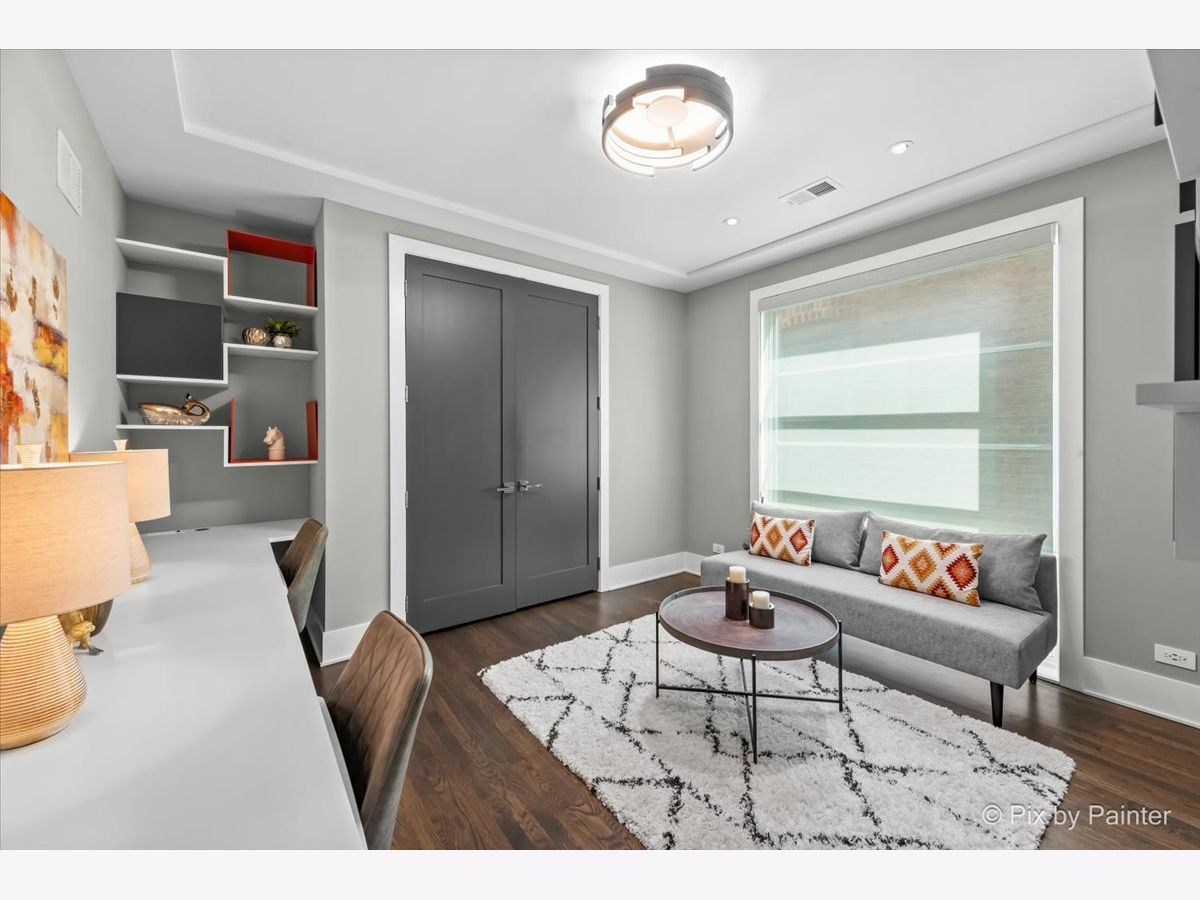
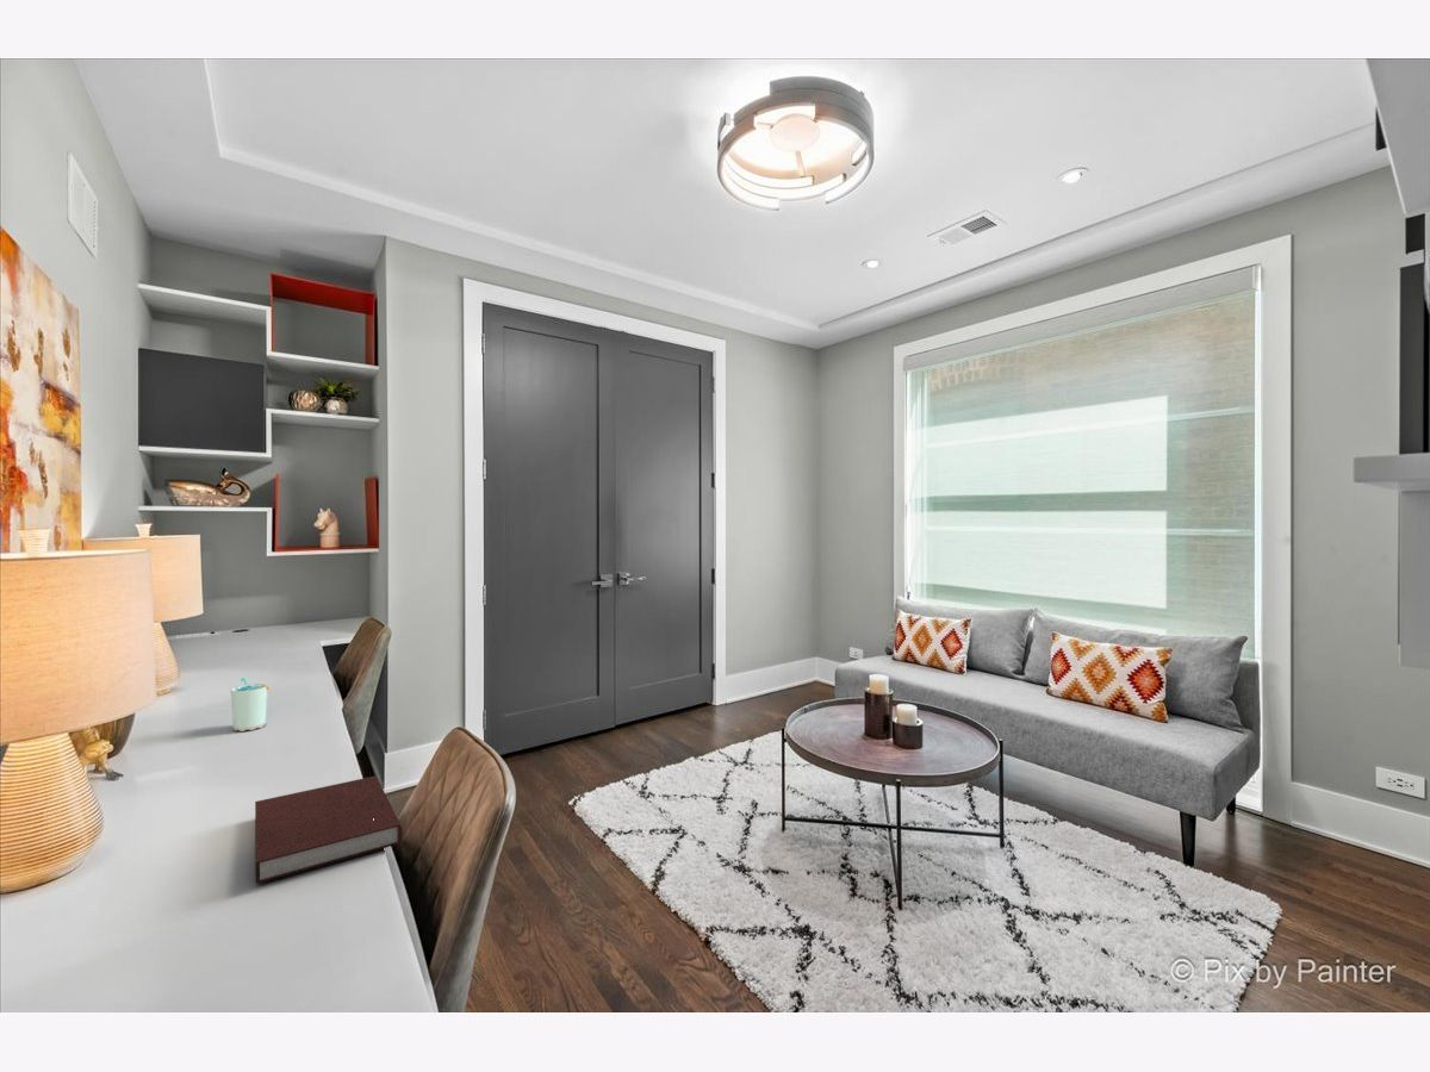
+ cup [230,677,269,733]
+ notebook [254,774,404,885]
